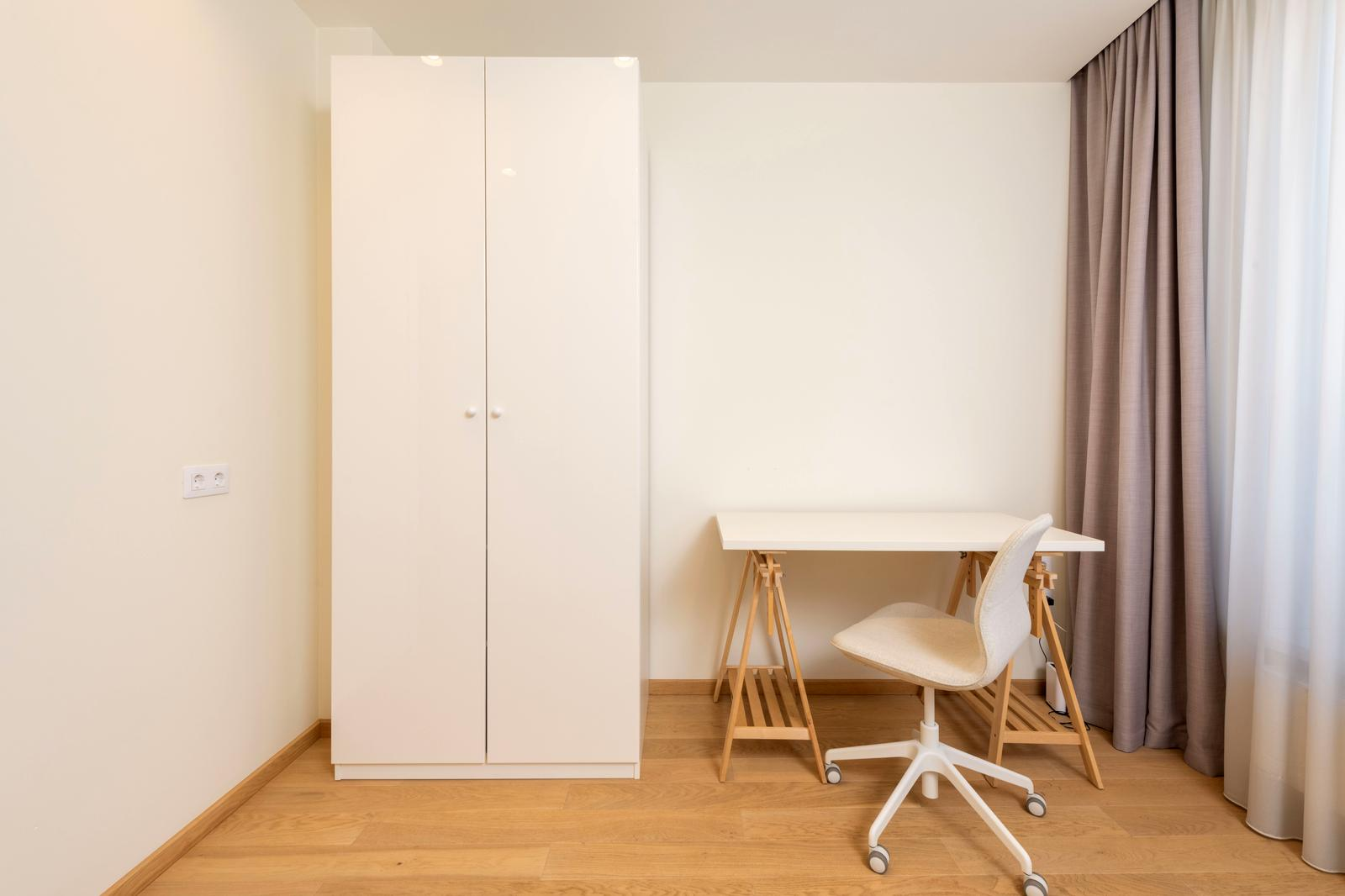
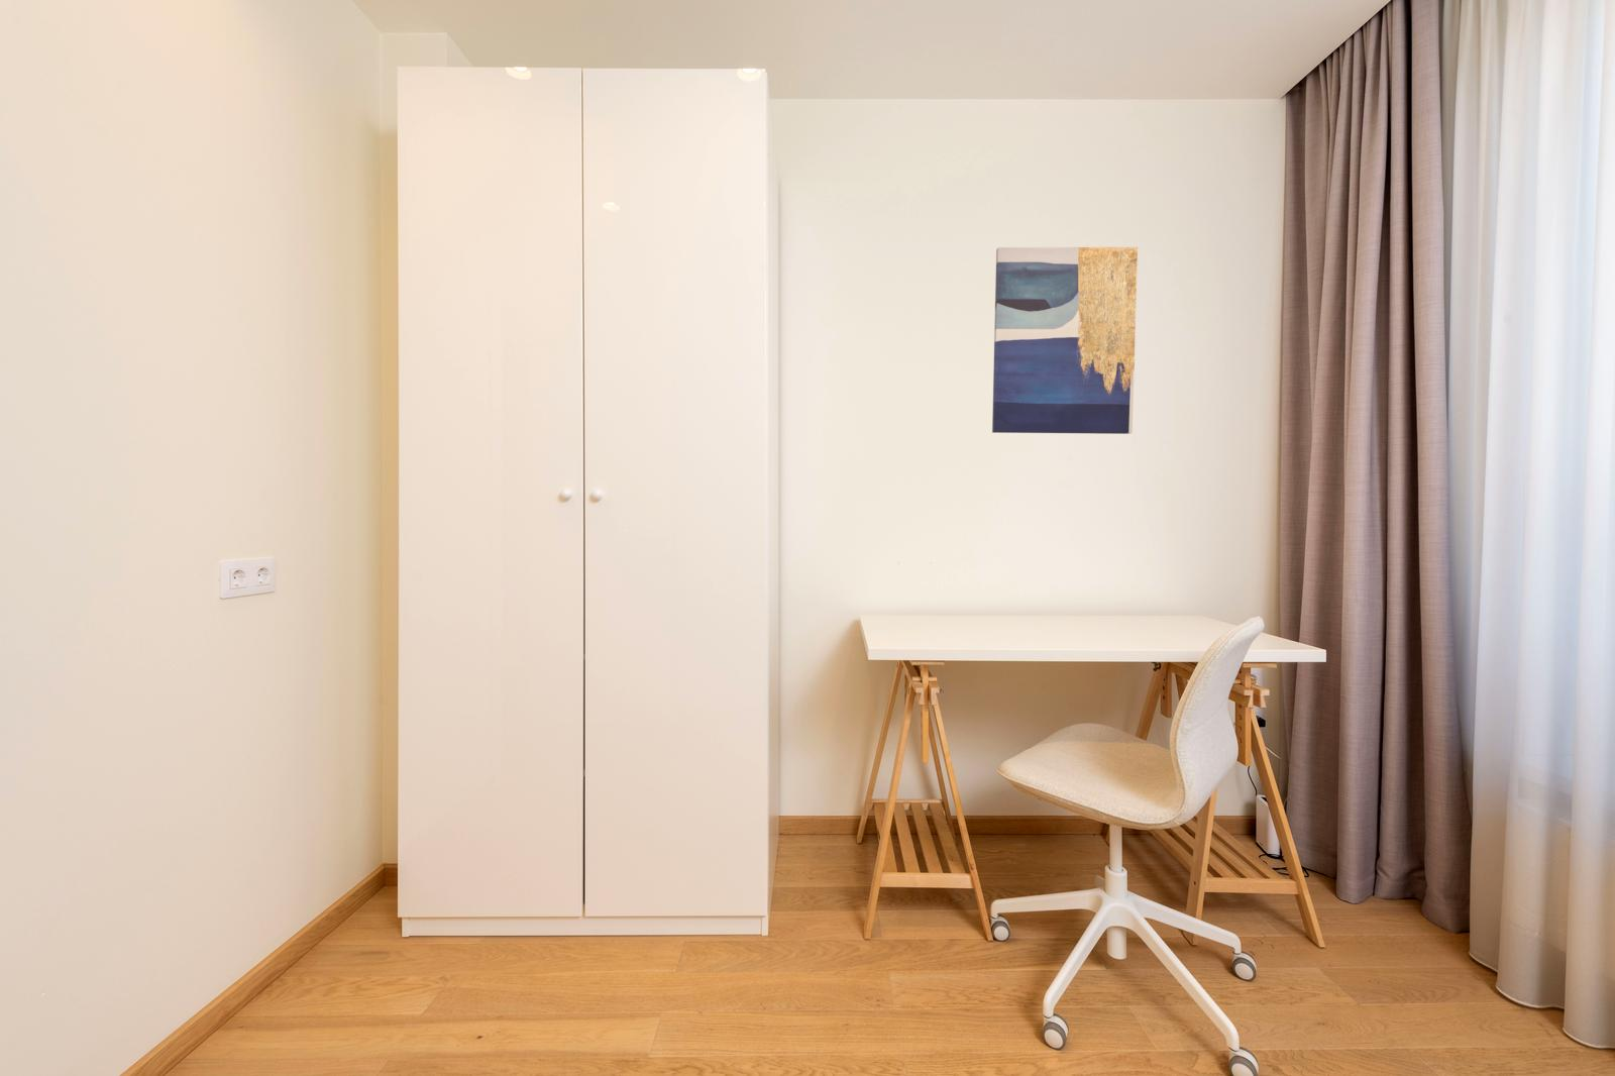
+ wall art [991,246,1138,435]
